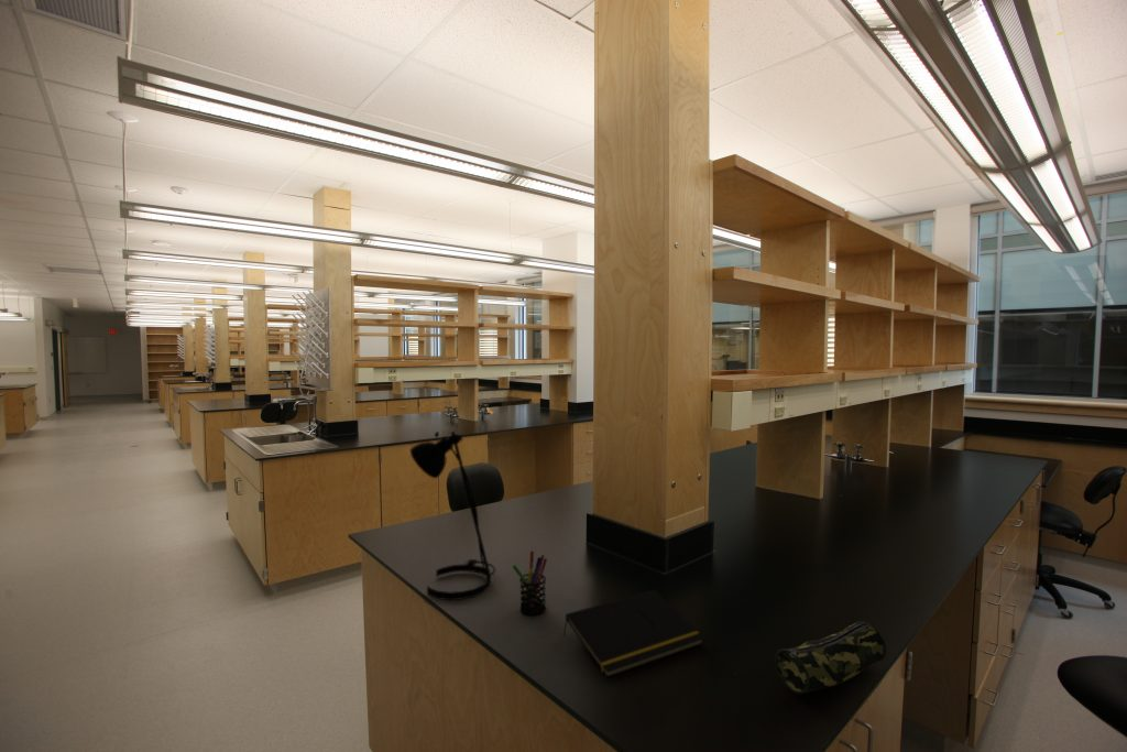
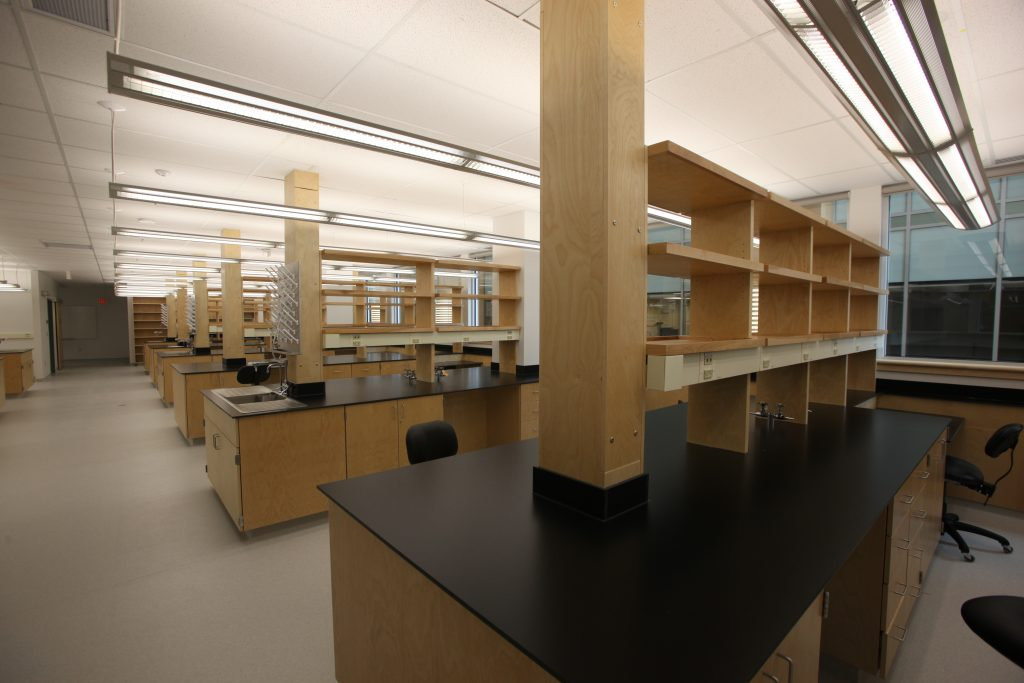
- pencil case [774,620,887,695]
- pen holder [512,549,548,617]
- notepad [562,589,704,678]
- desk lamp [409,431,496,601]
